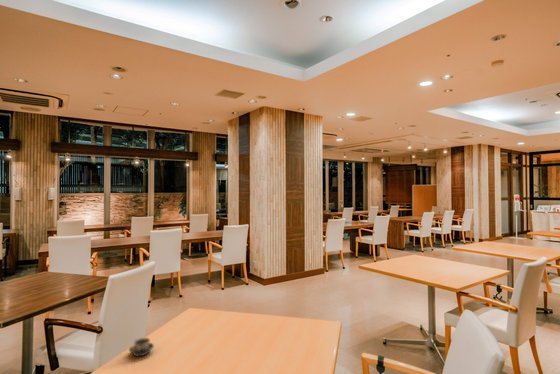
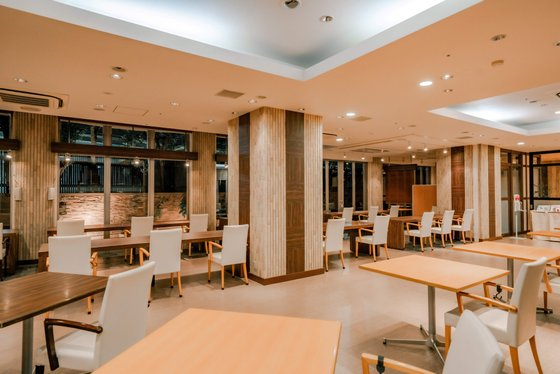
- cup [128,337,155,357]
